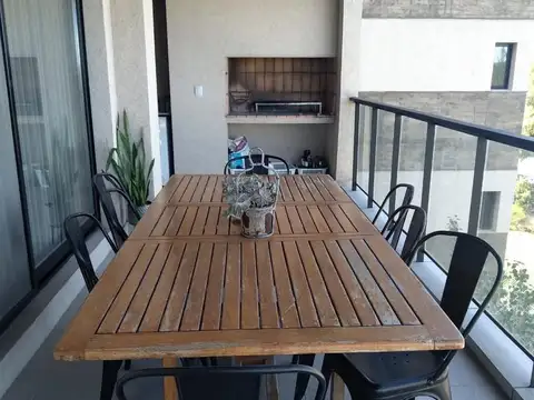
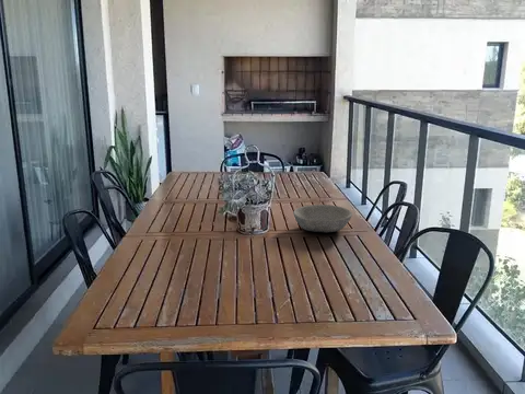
+ bowl [292,204,353,233]
